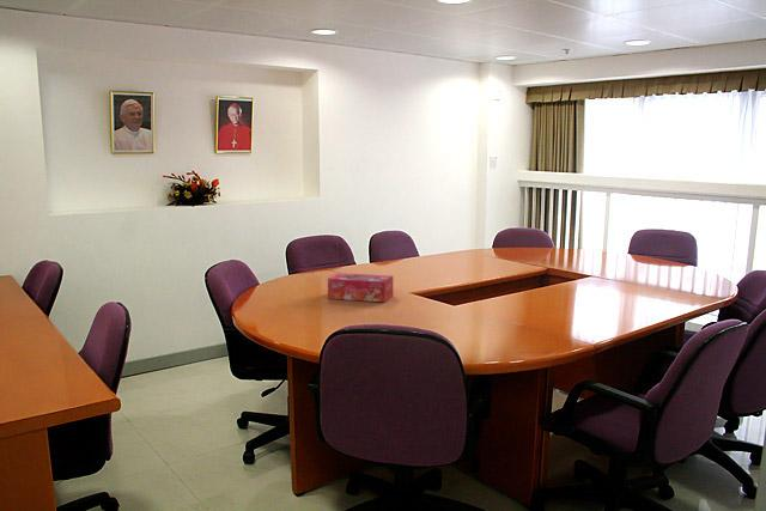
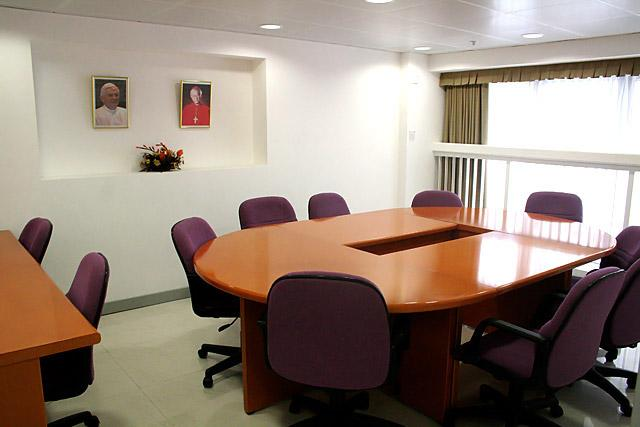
- tissue box [327,272,394,303]
